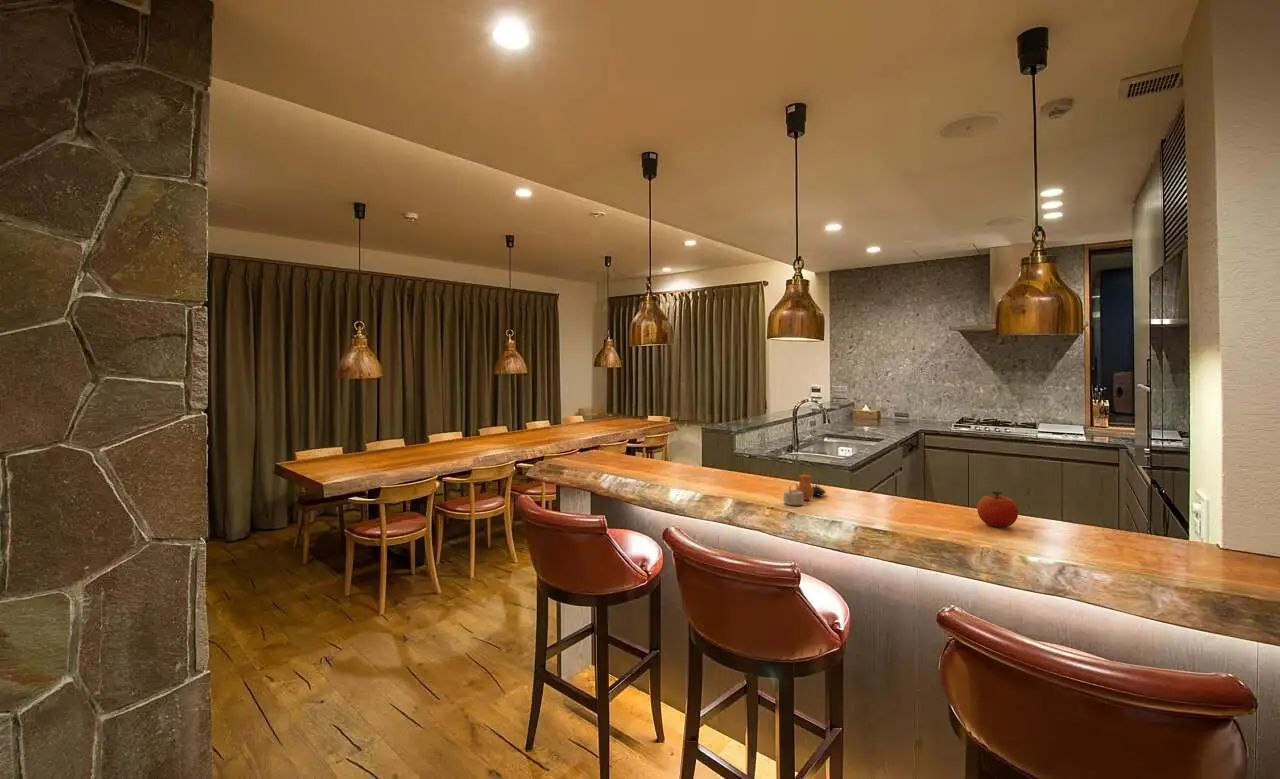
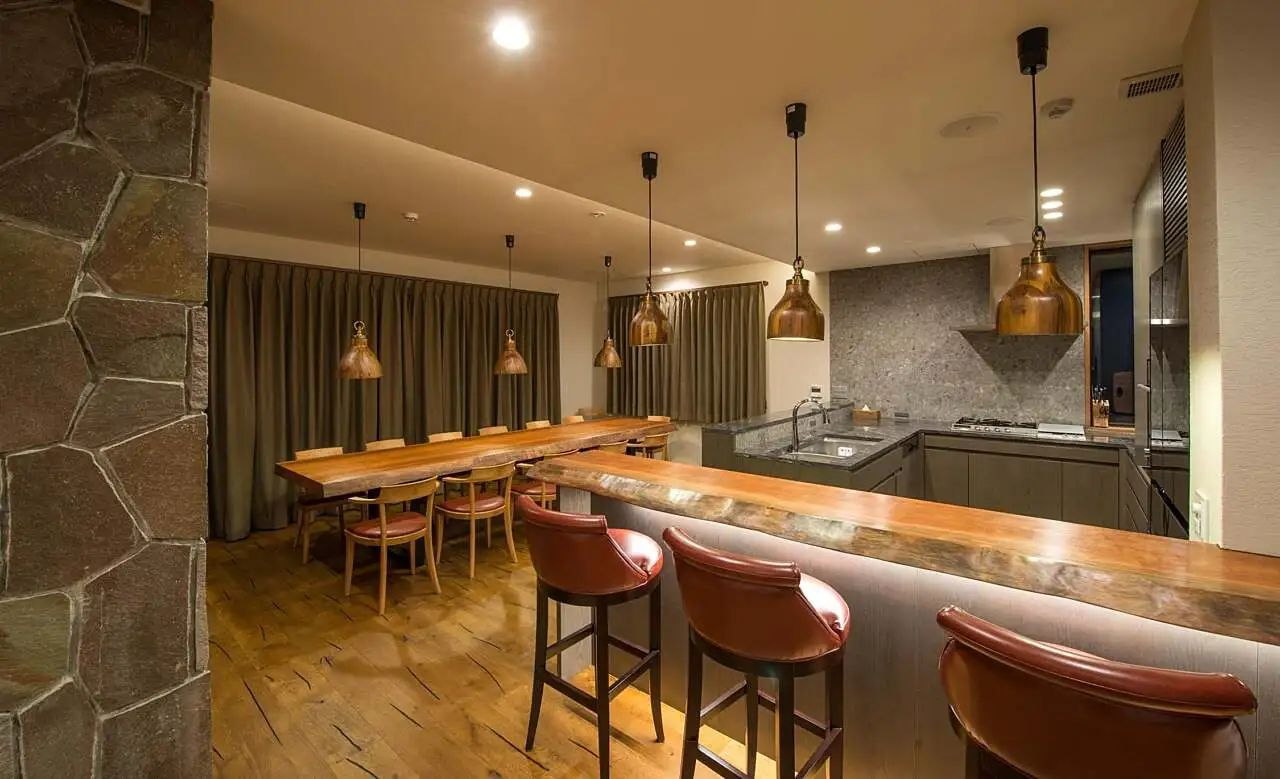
- fruit [976,490,1019,528]
- teapot [783,471,827,506]
